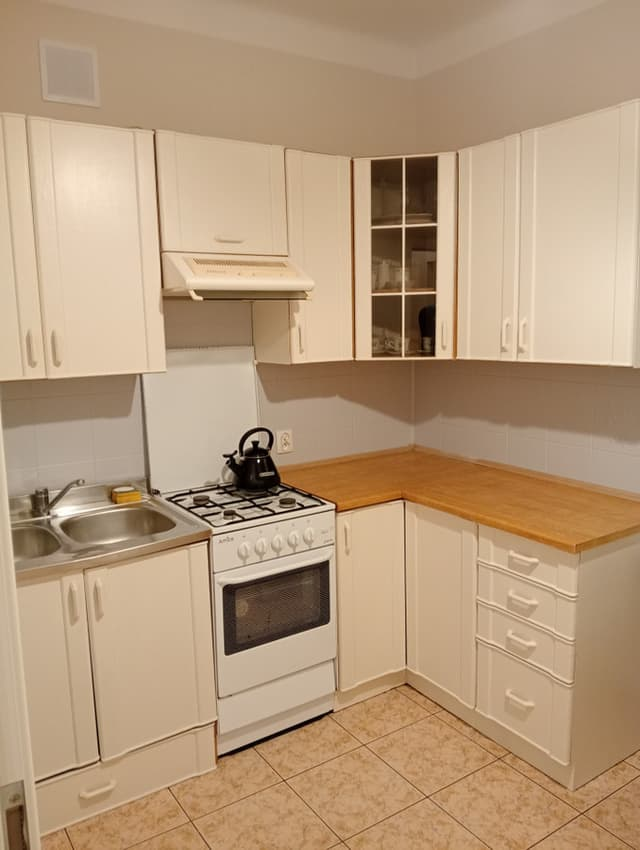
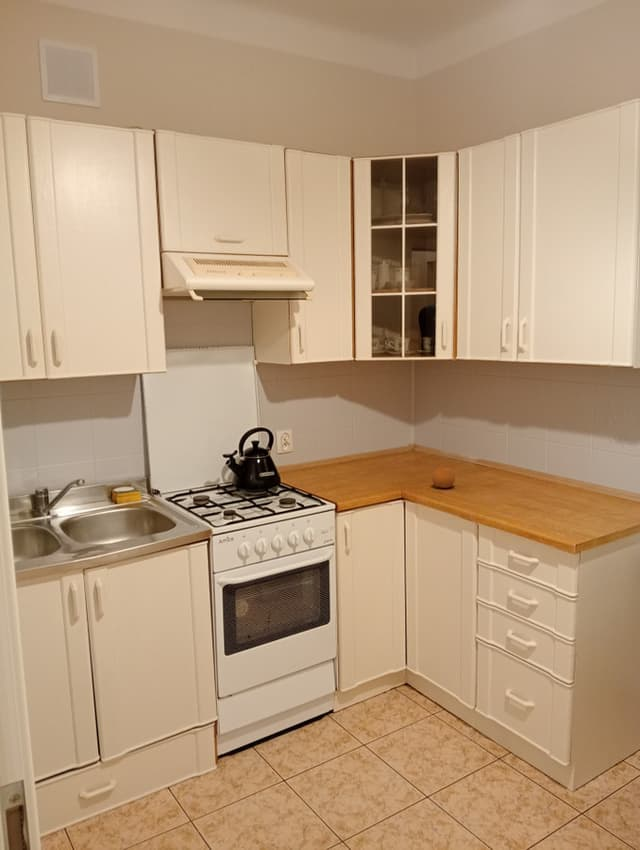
+ fruit [431,467,456,489]
